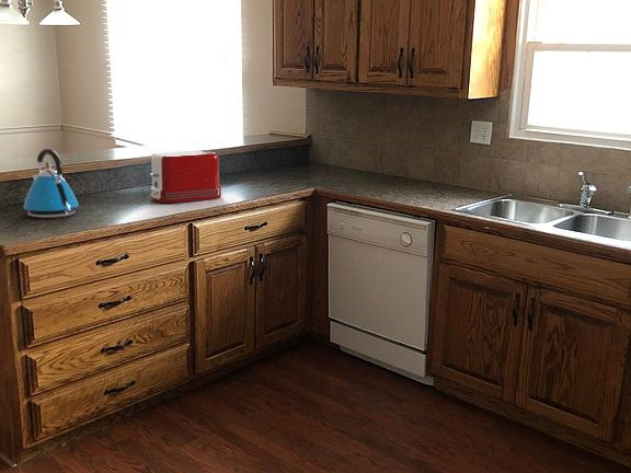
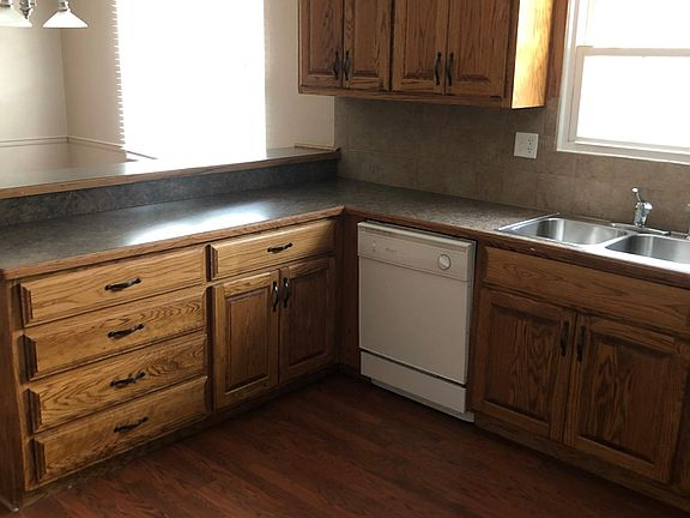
- kettle [23,148,80,219]
- toaster [149,150,222,204]
